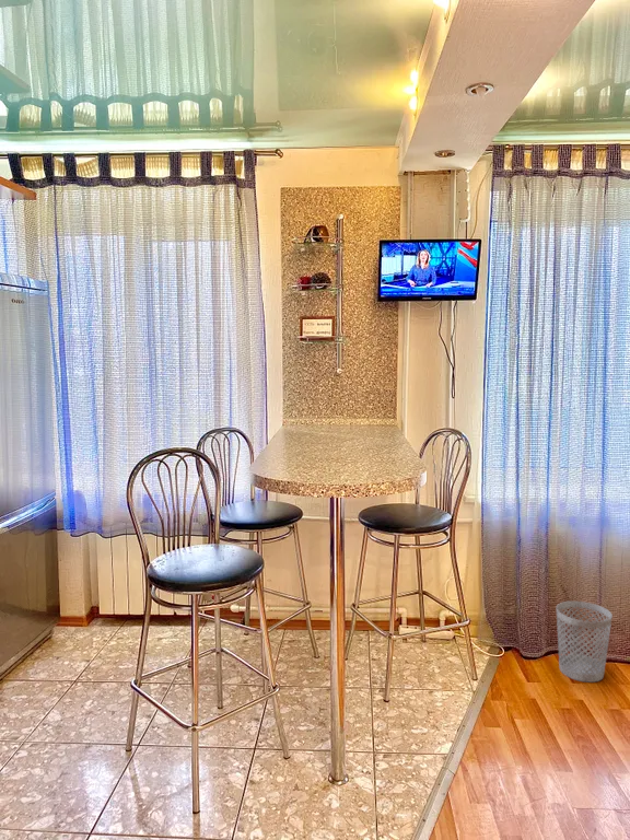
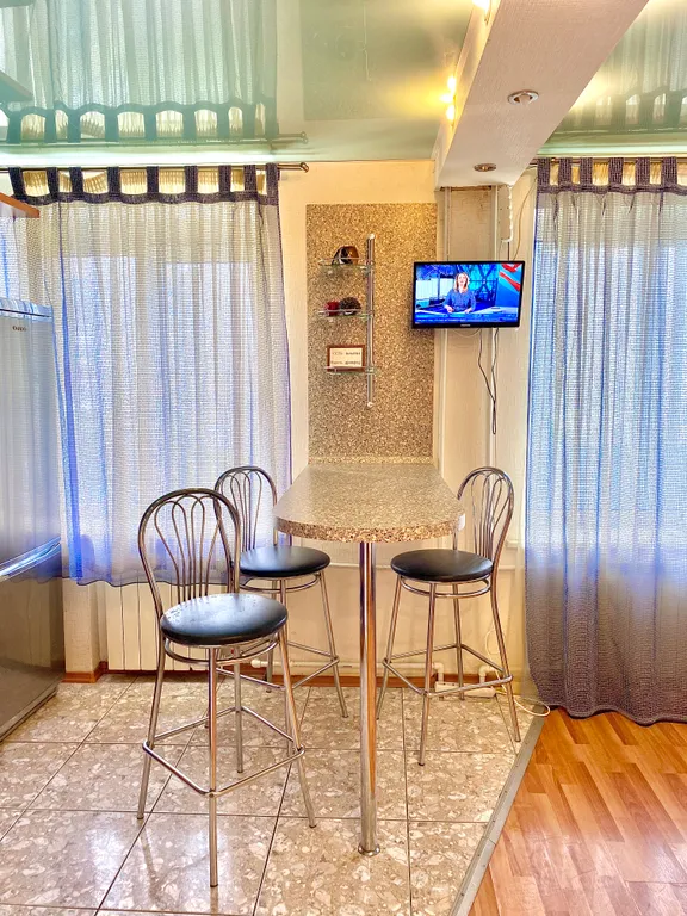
- wastebasket [556,600,614,684]
